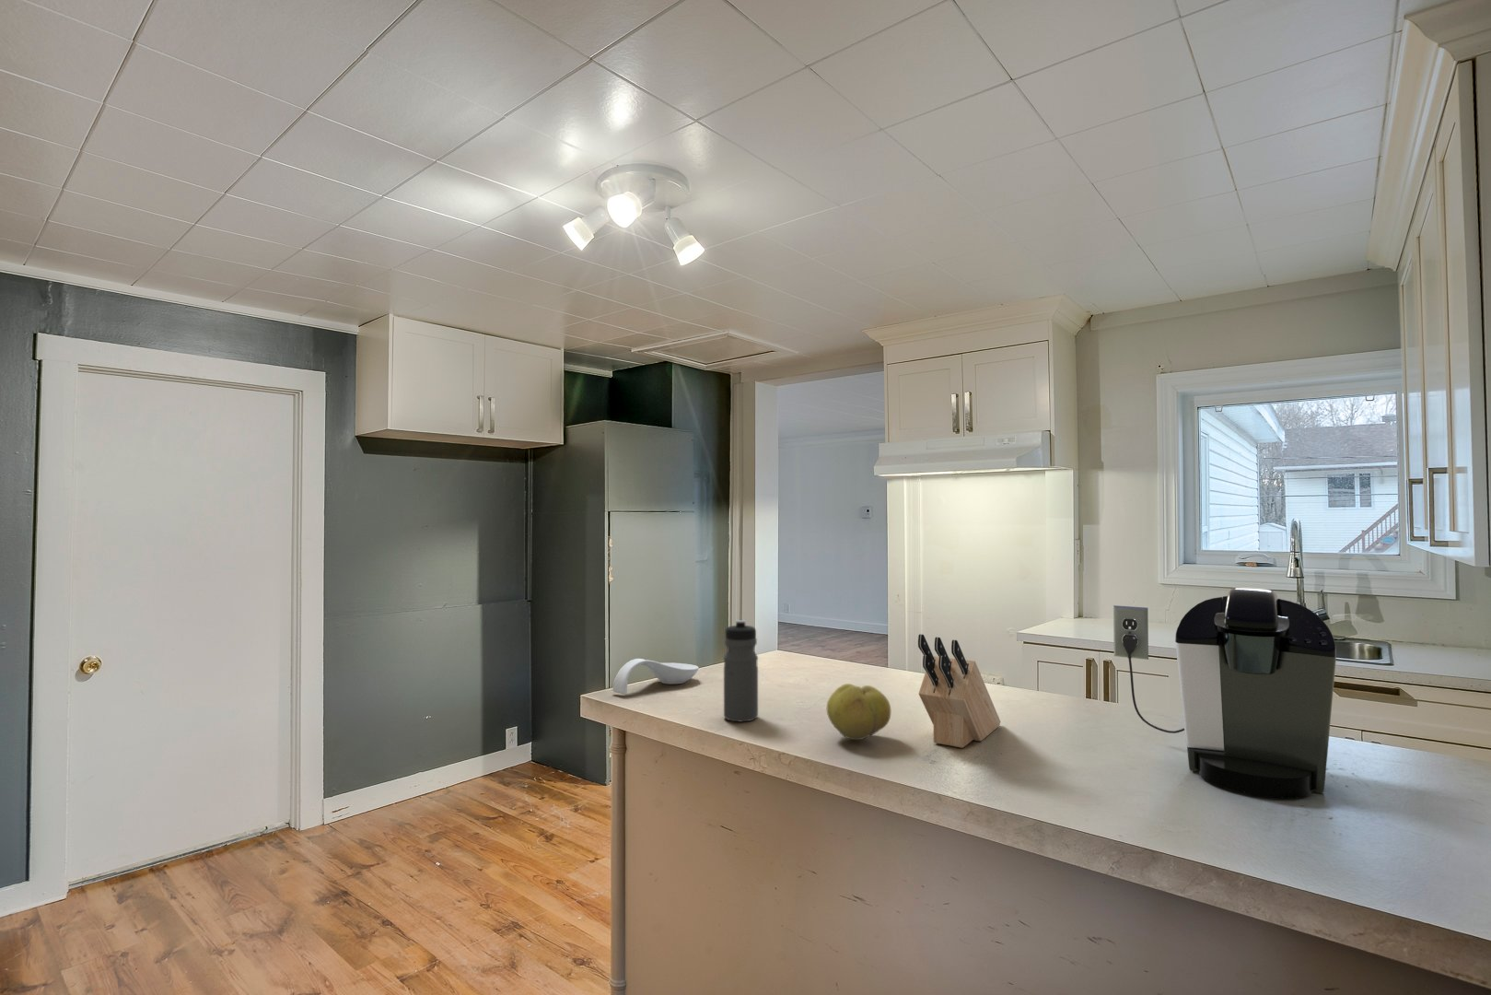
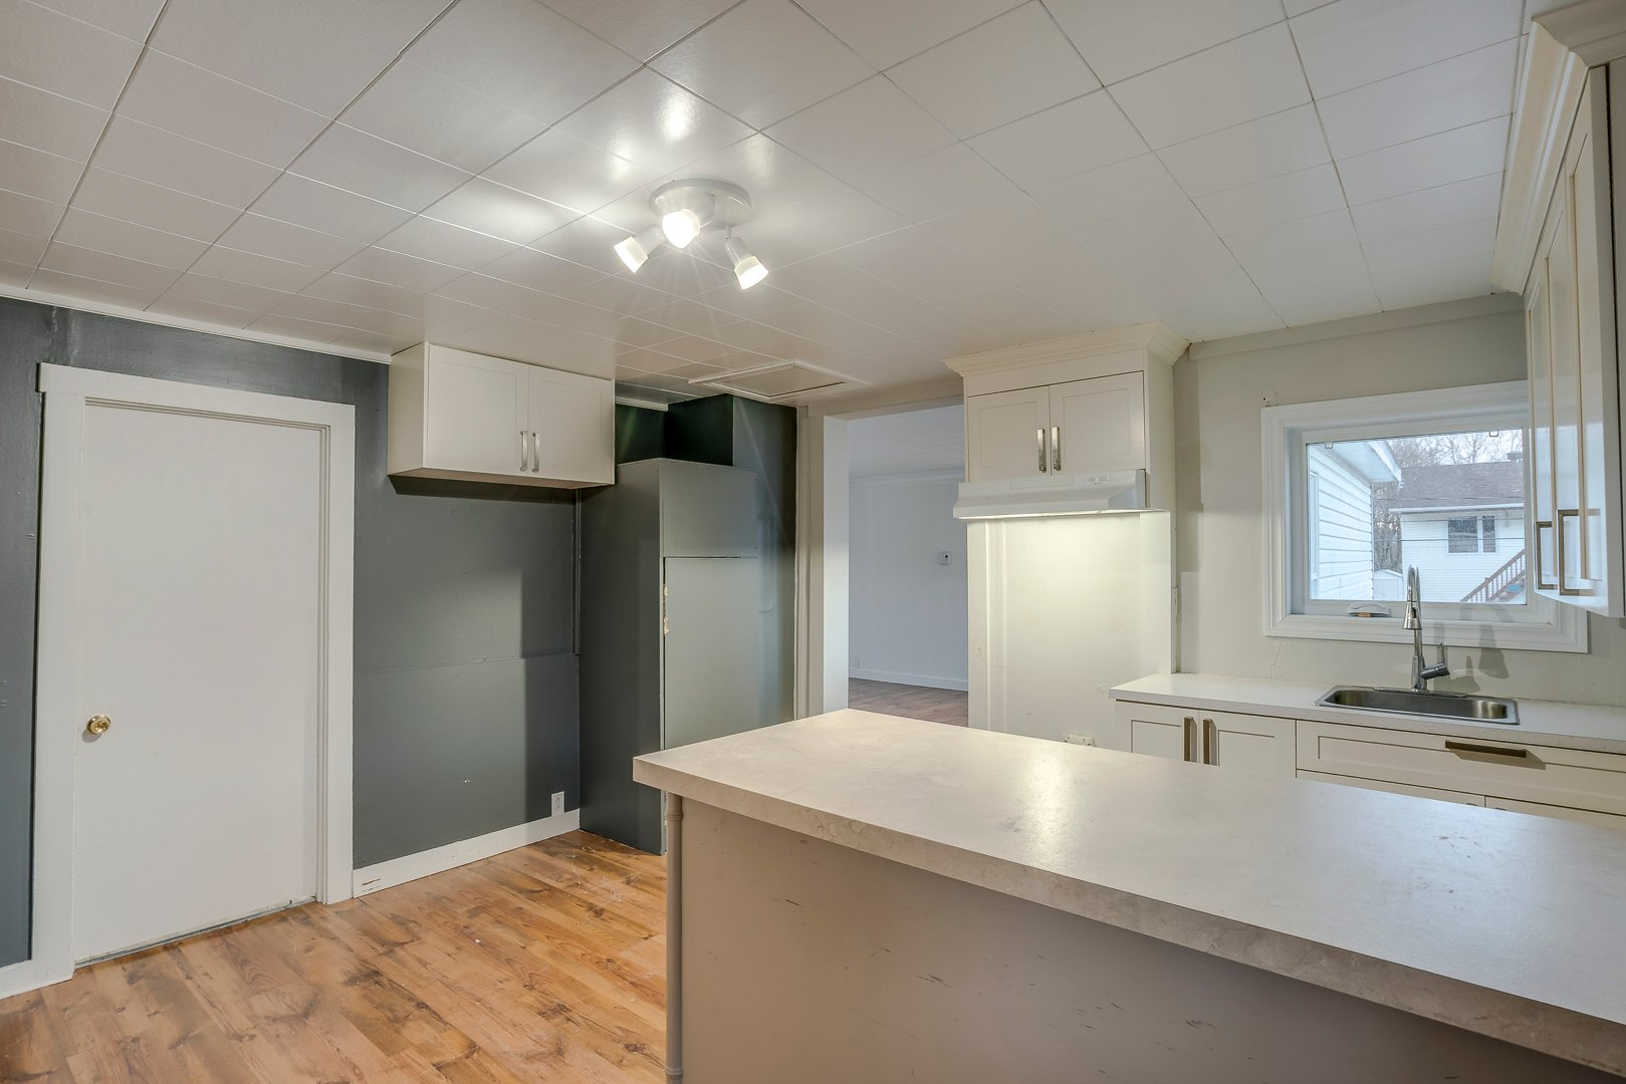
- coffee maker [1112,586,1337,800]
- knife block [917,633,1001,748]
- spoon rest [612,657,699,695]
- fruit [826,683,891,741]
- water bottle [723,620,759,722]
